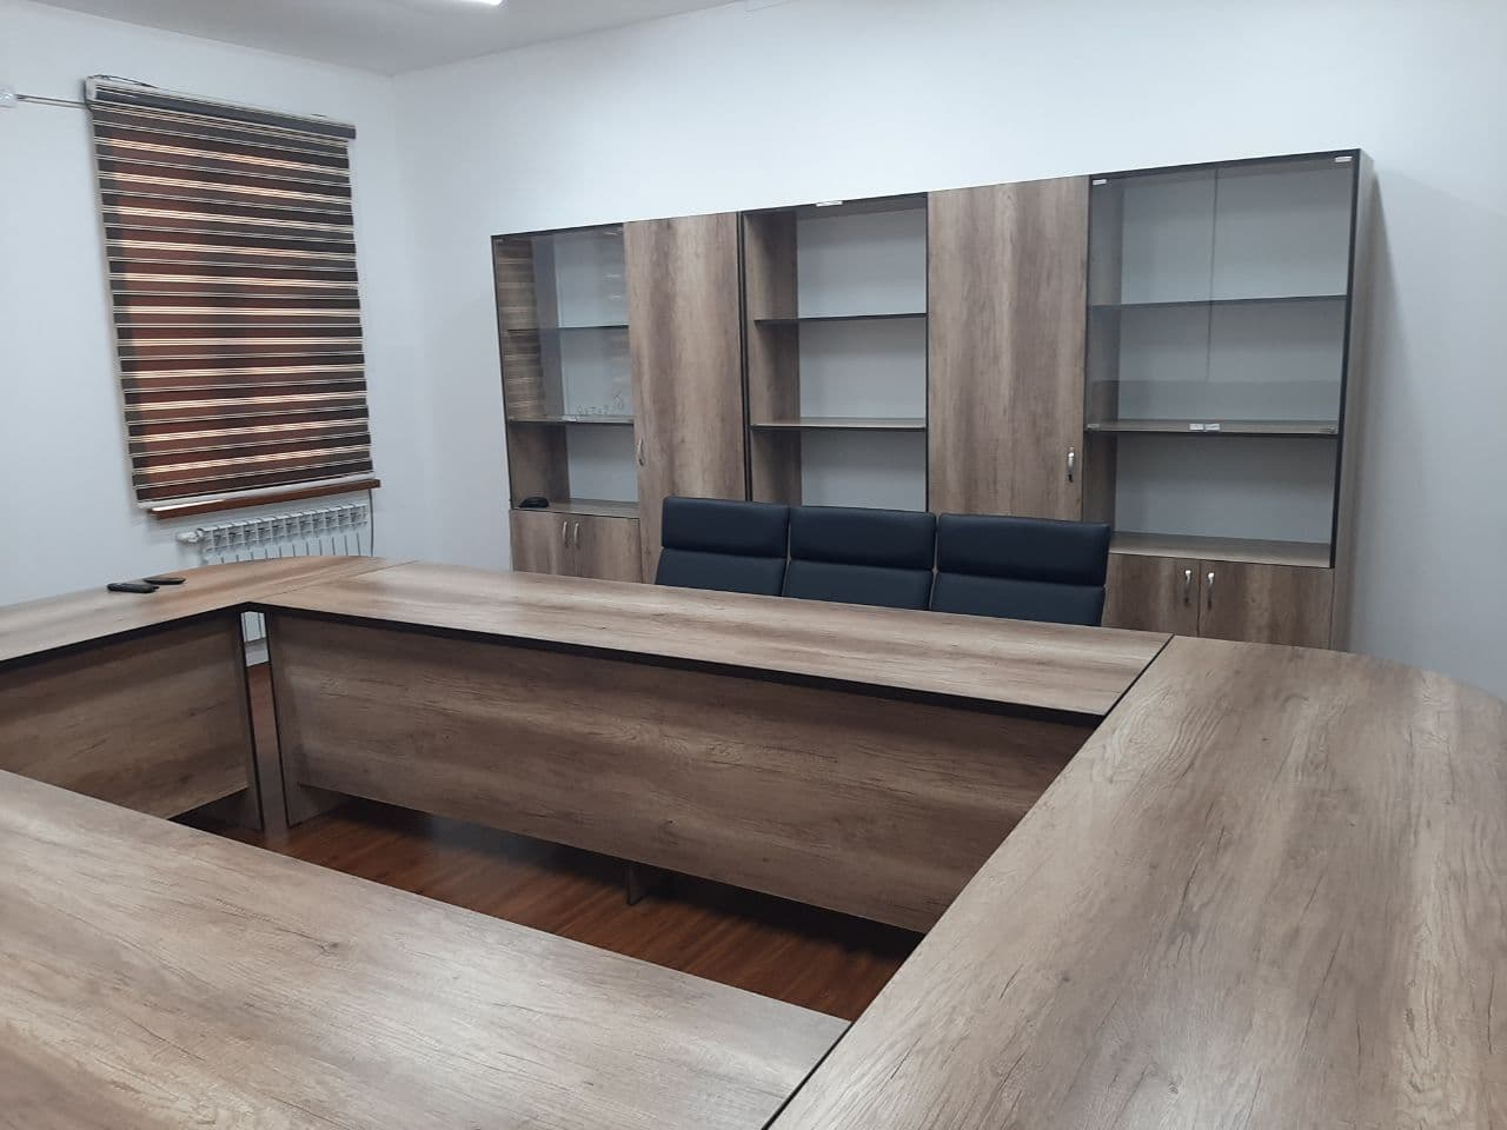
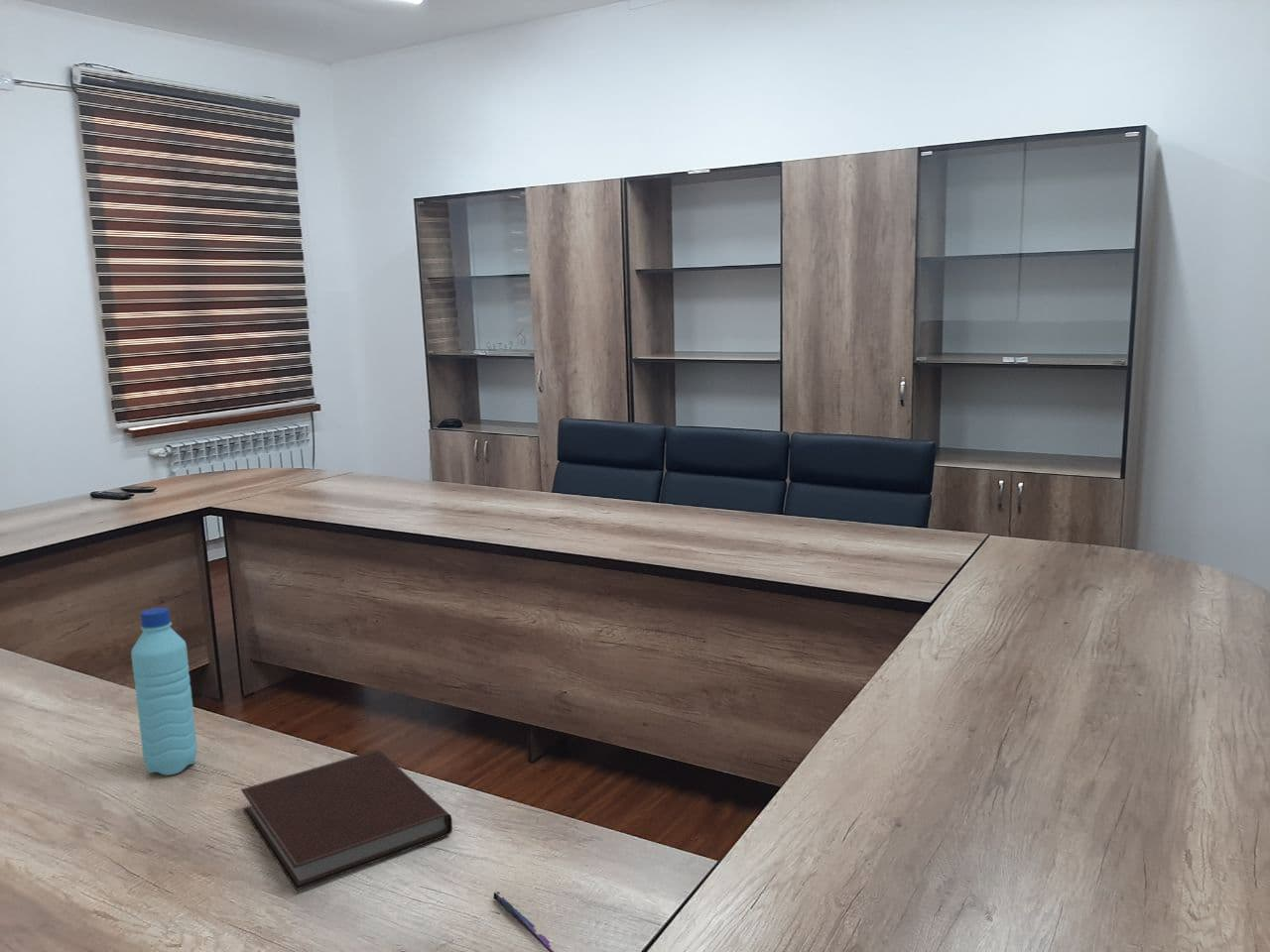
+ water bottle [130,606,198,776]
+ pen [492,891,555,952]
+ notebook [240,750,453,892]
